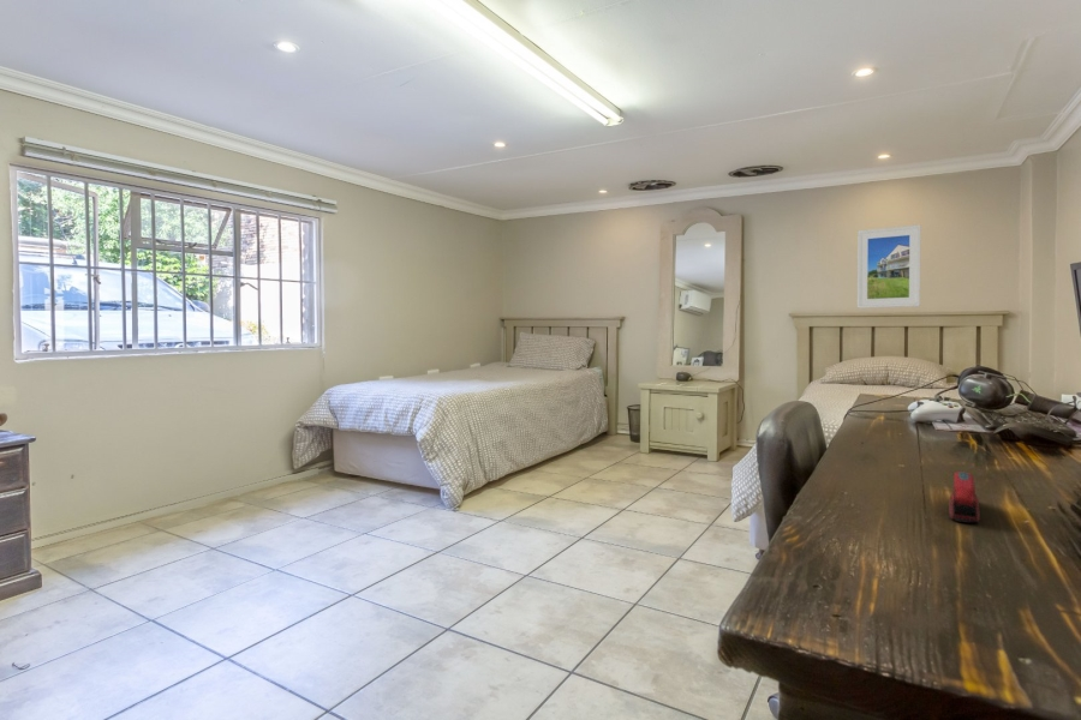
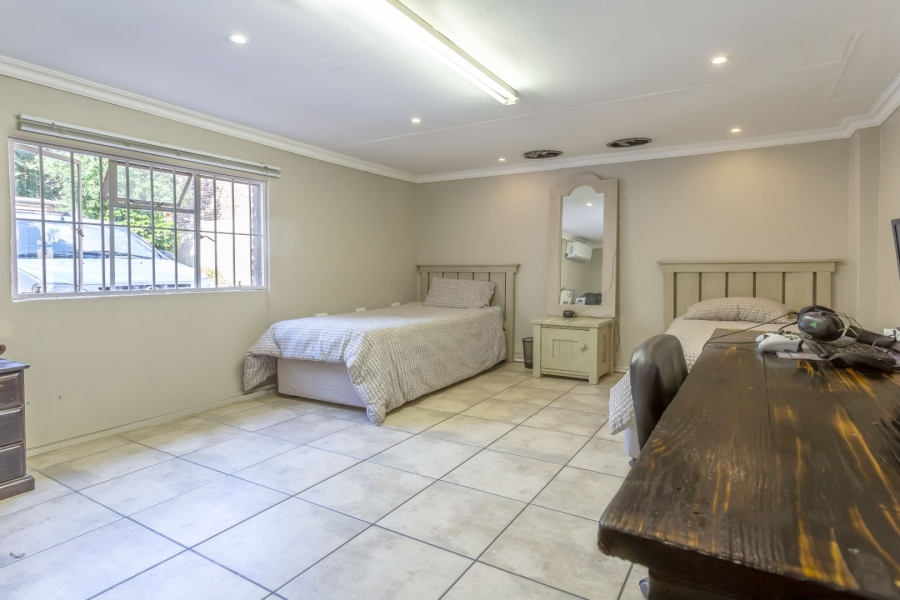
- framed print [856,224,922,310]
- stapler [948,470,981,523]
